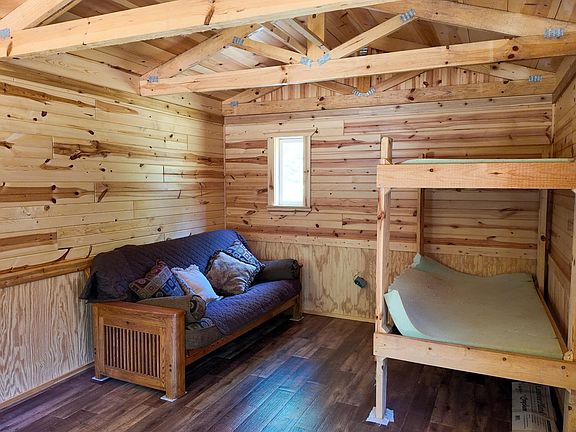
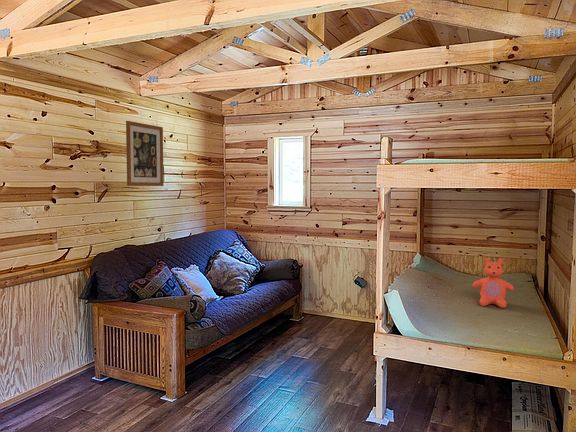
+ wall art [125,120,164,187]
+ teddy bear [472,257,515,309]
